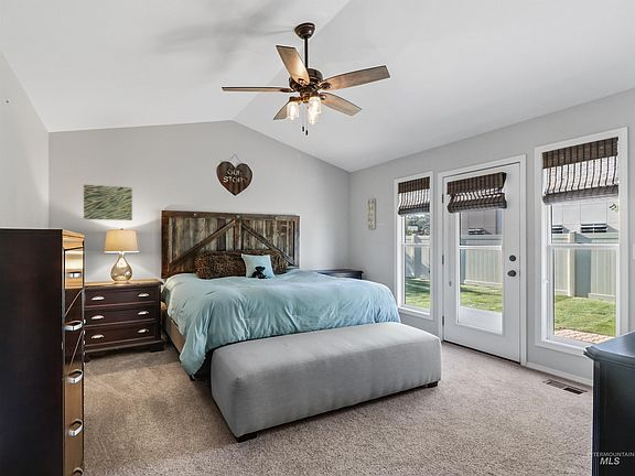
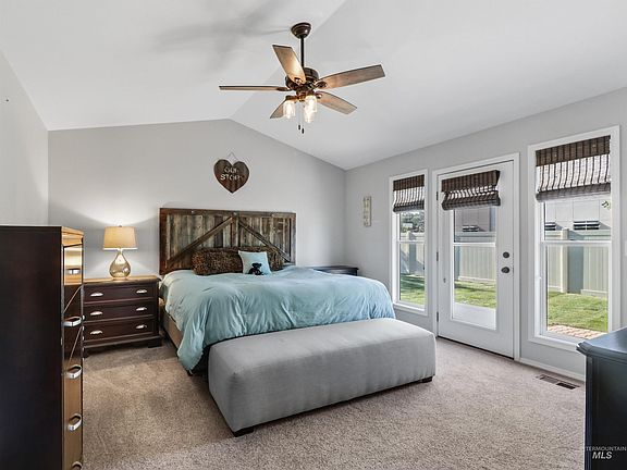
- wall art [83,184,133,221]
